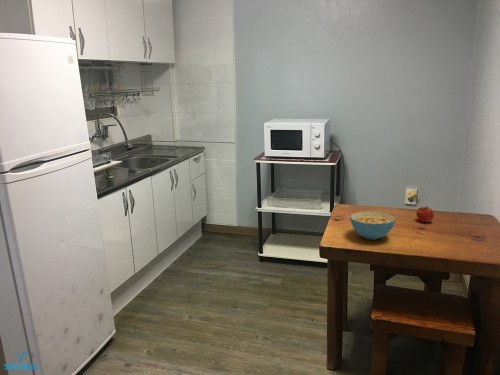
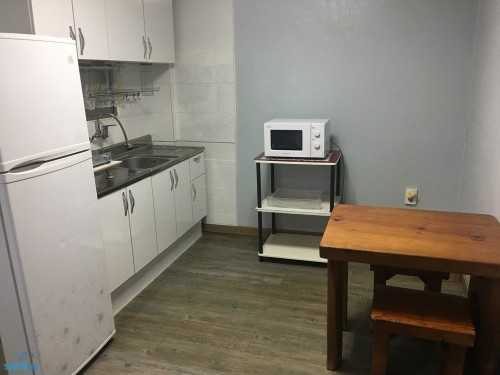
- cereal bowl [349,211,396,241]
- fruit [415,205,435,223]
